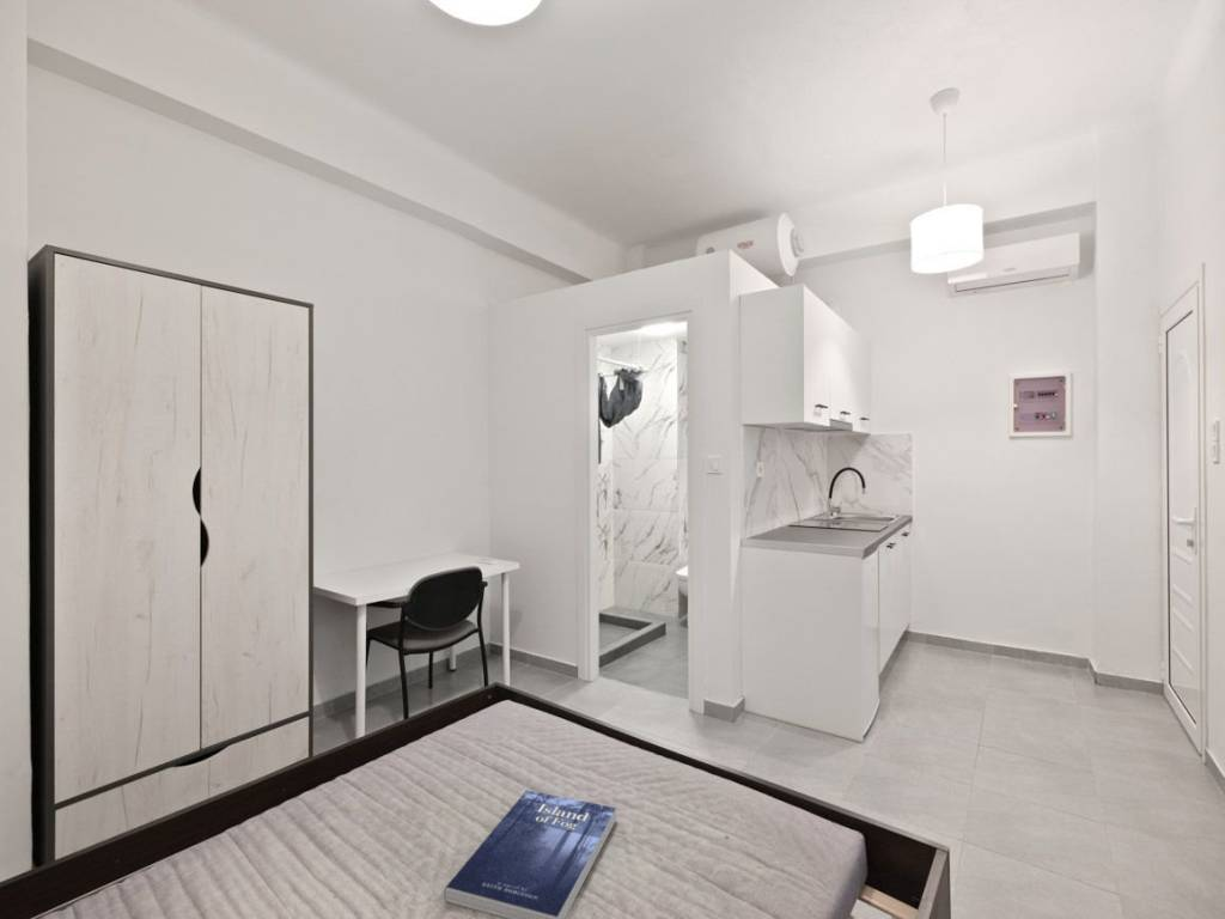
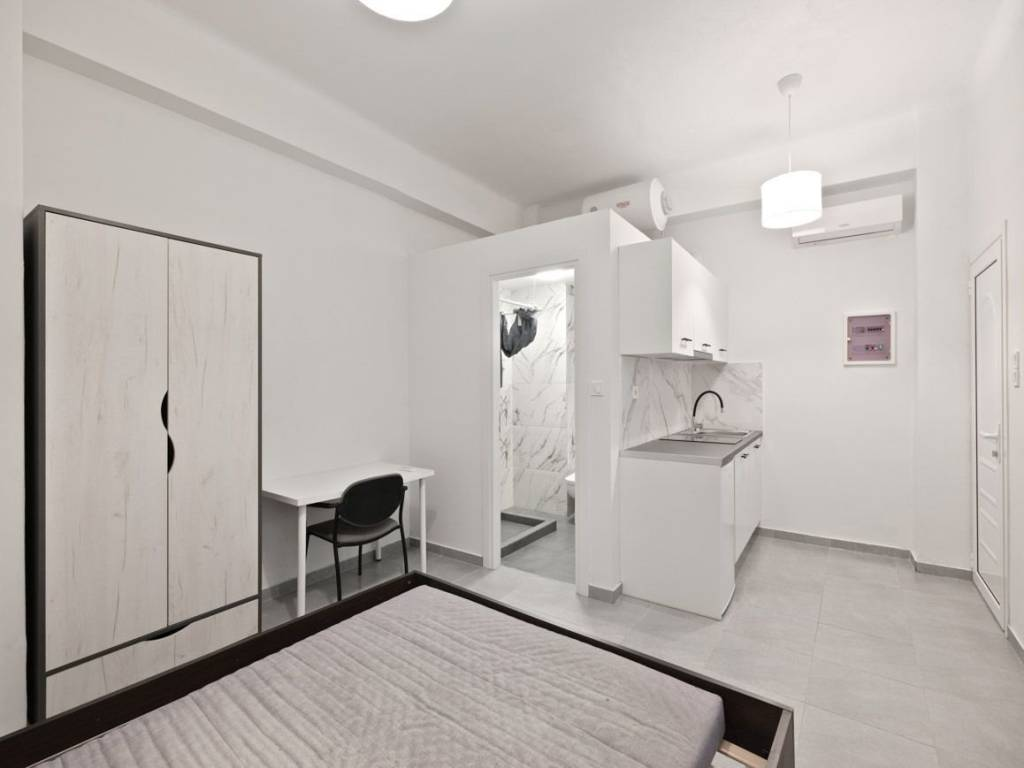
- book [444,789,617,919]
